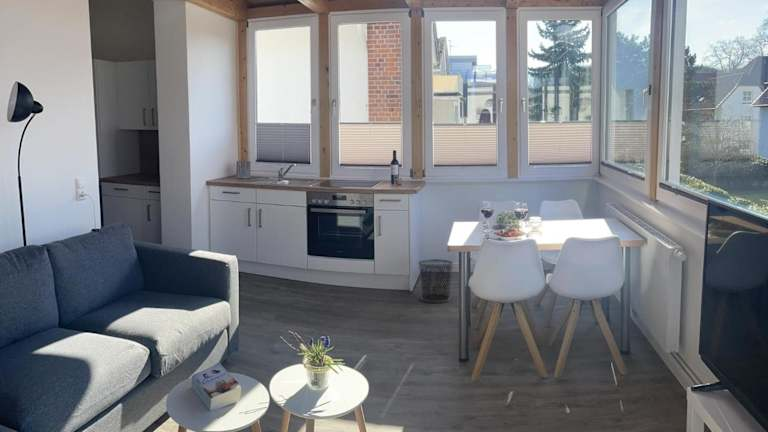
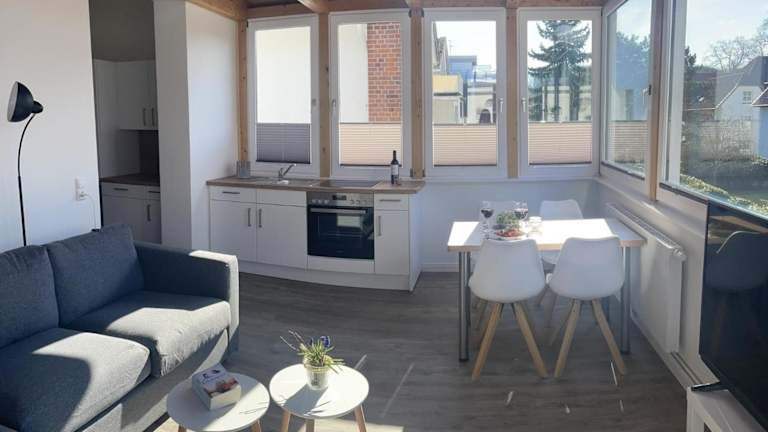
- waste bin [417,258,454,304]
